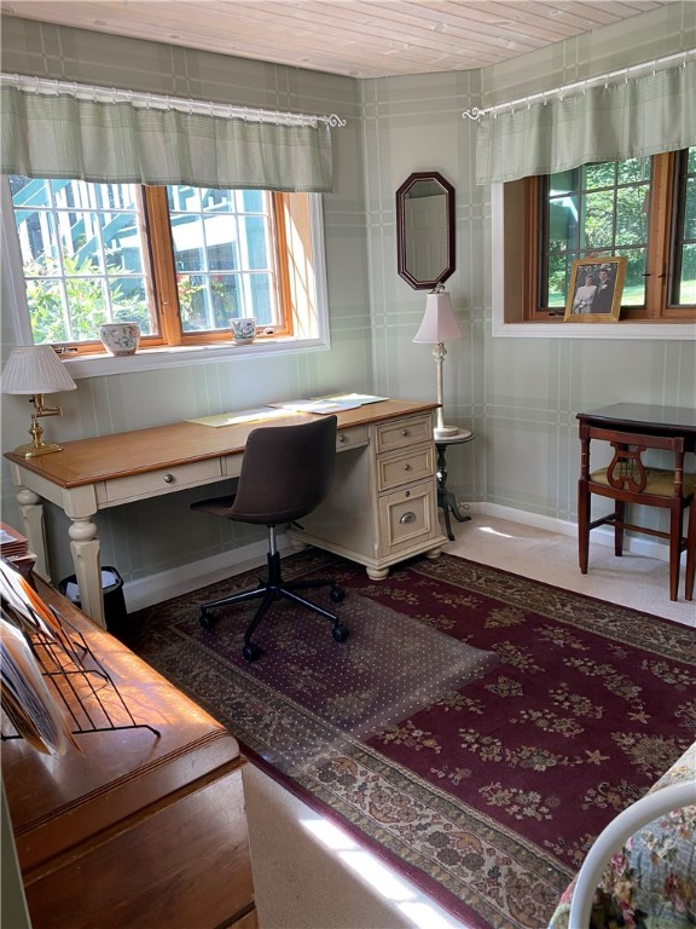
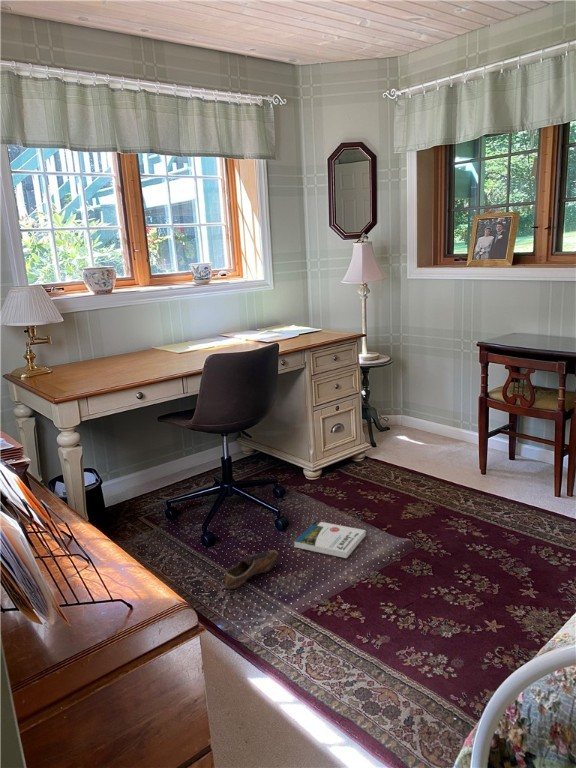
+ book [293,520,366,559]
+ shoe [224,549,280,590]
